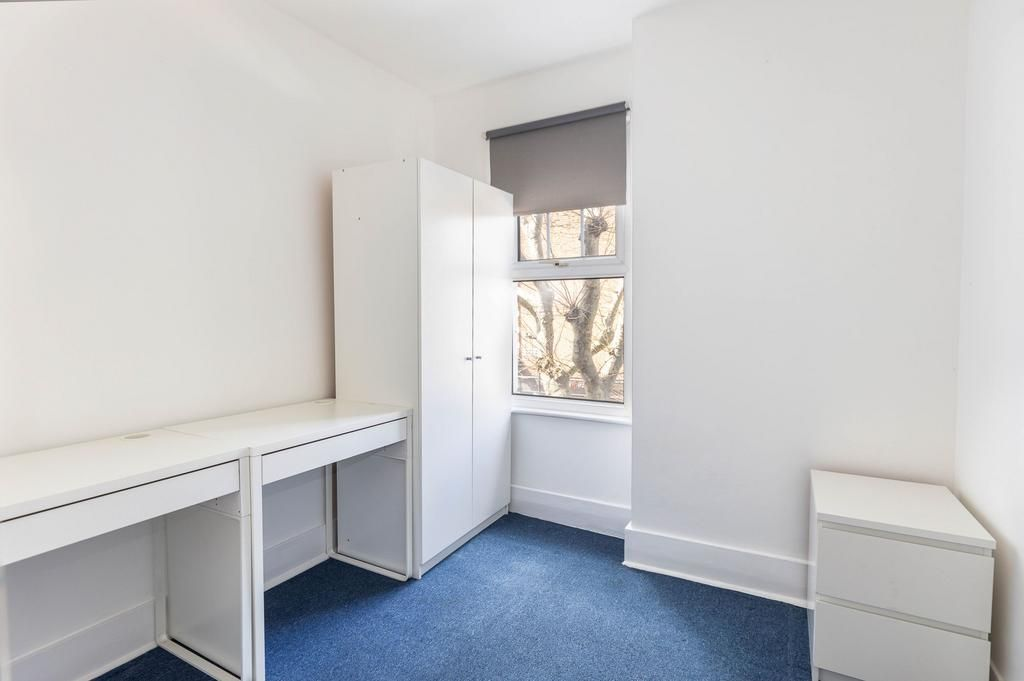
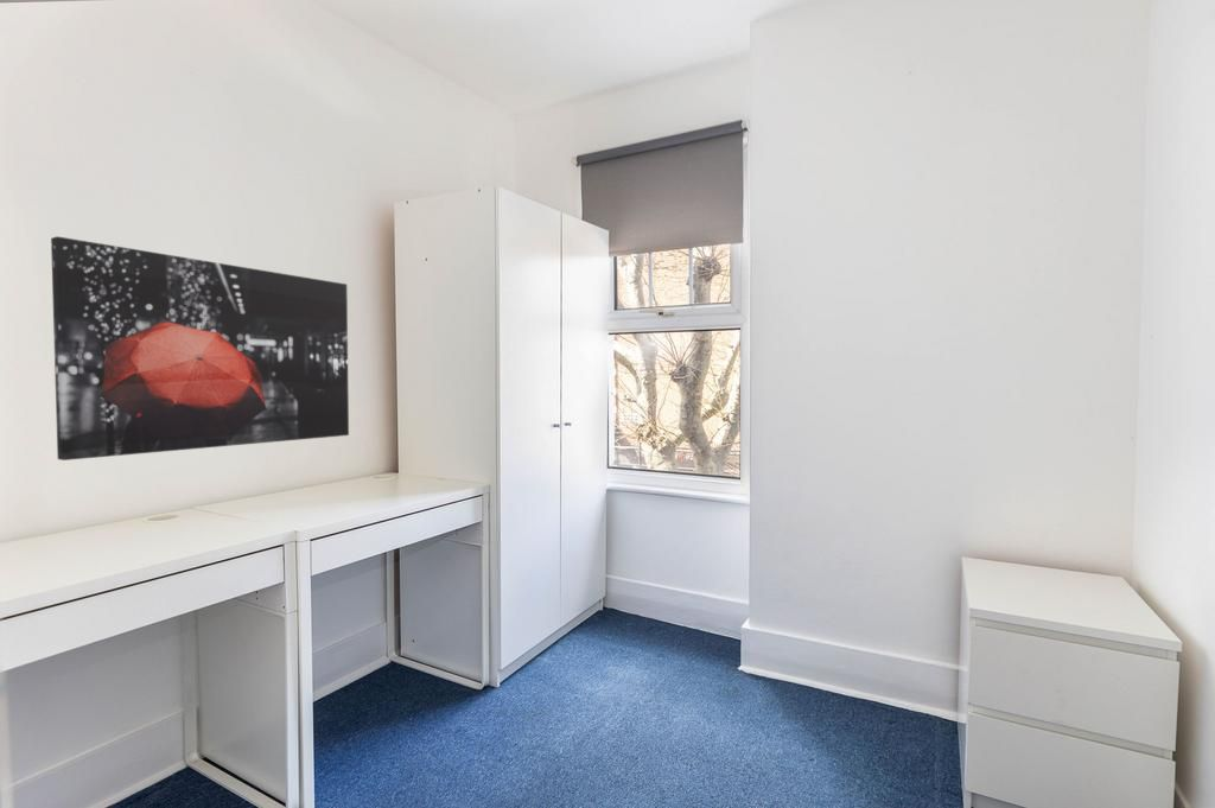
+ wall art [50,235,350,462]
